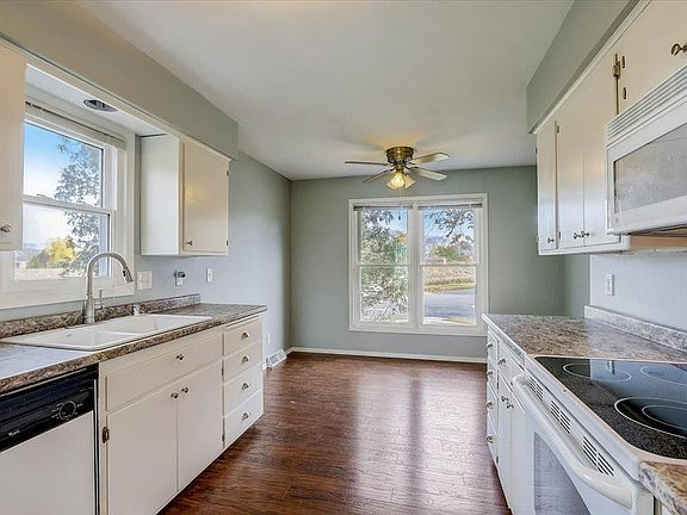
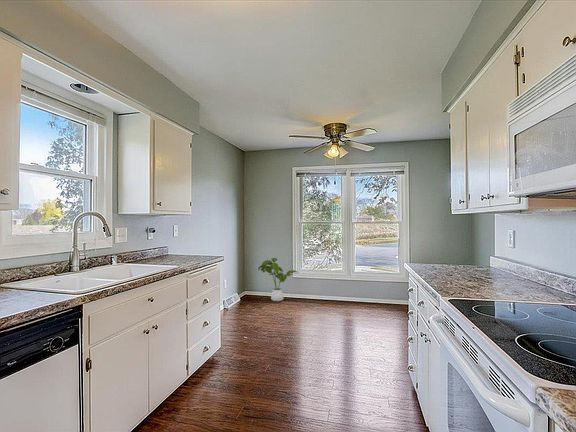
+ house plant [257,257,301,302]
